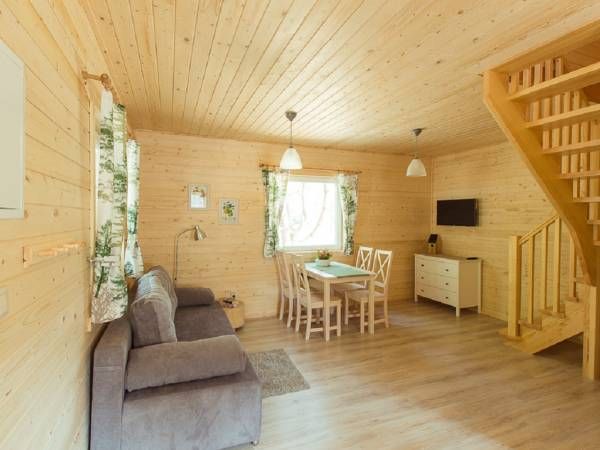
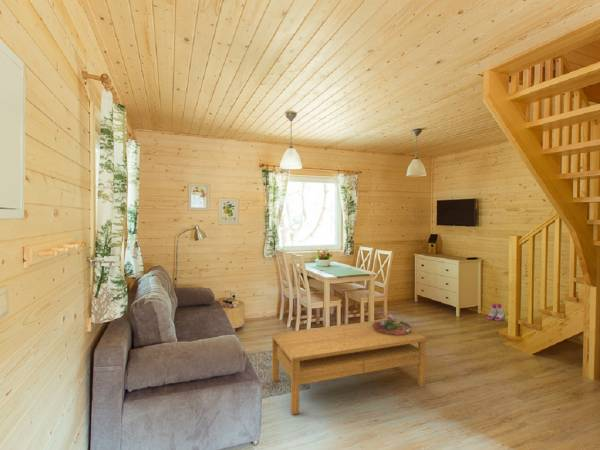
+ potted flower [372,313,413,335]
+ coffee table [271,318,427,416]
+ boots [486,303,506,322]
